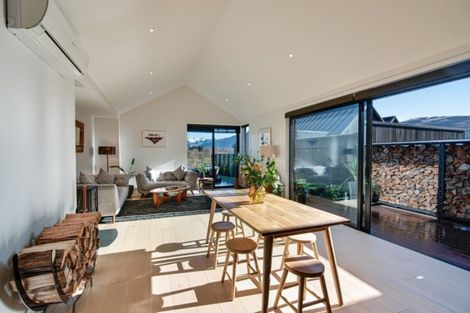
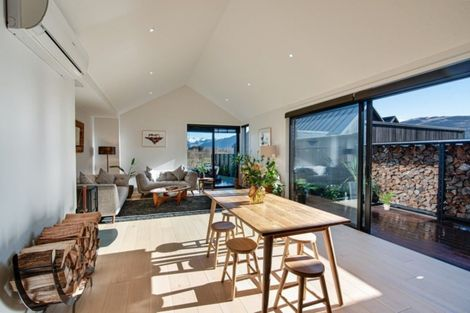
+ potted plant [377,190,396,211]
